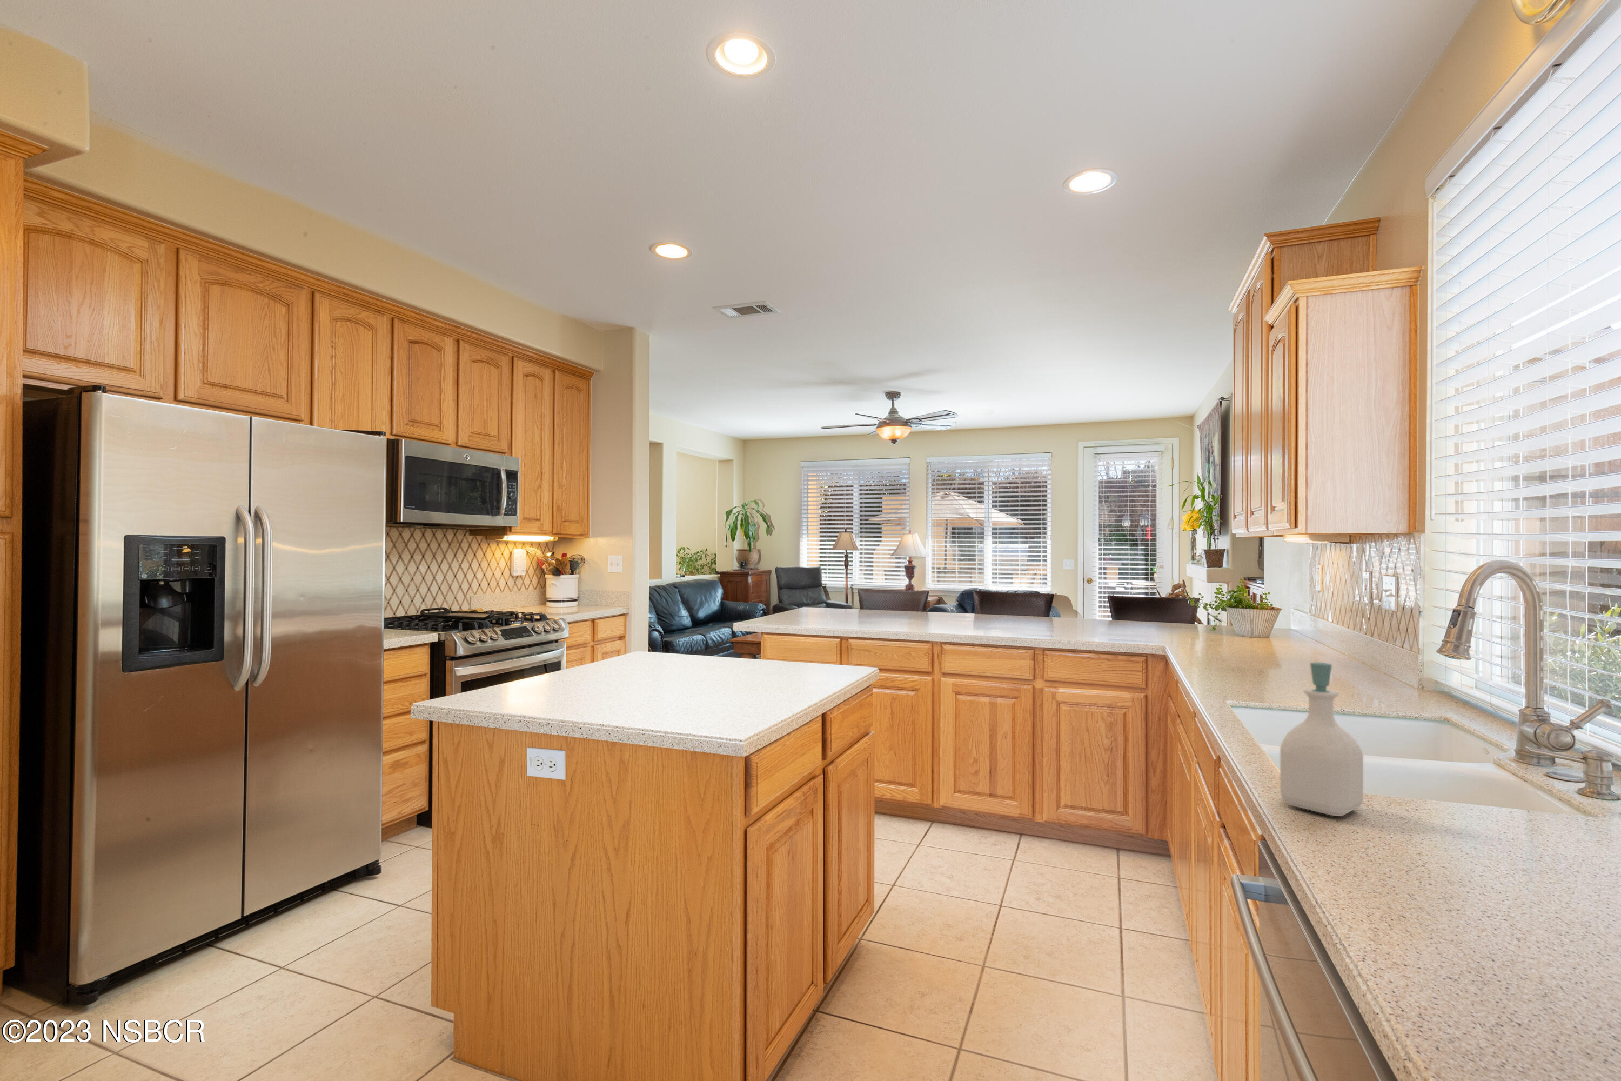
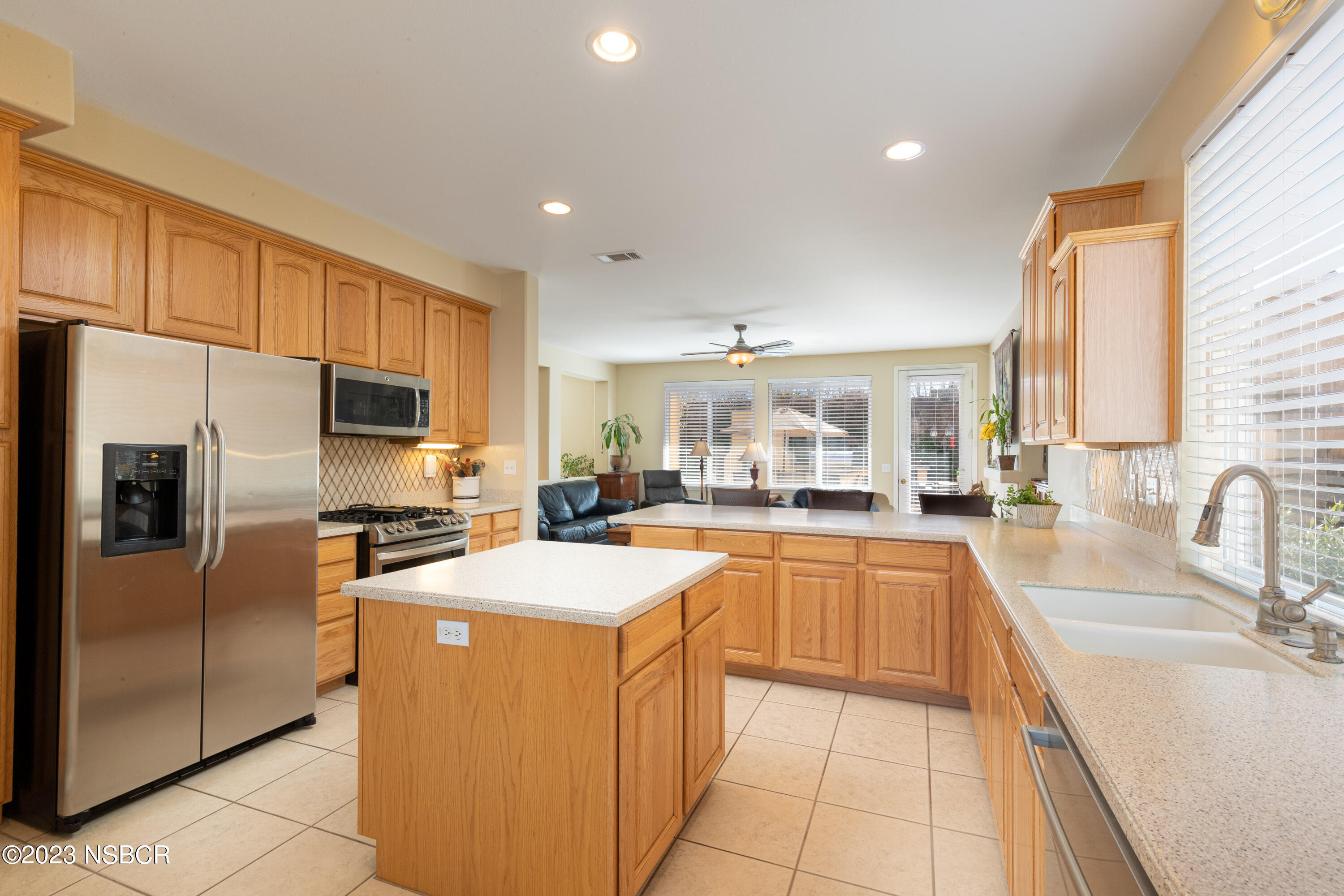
- soap bottle [1280,661,1364,817]
